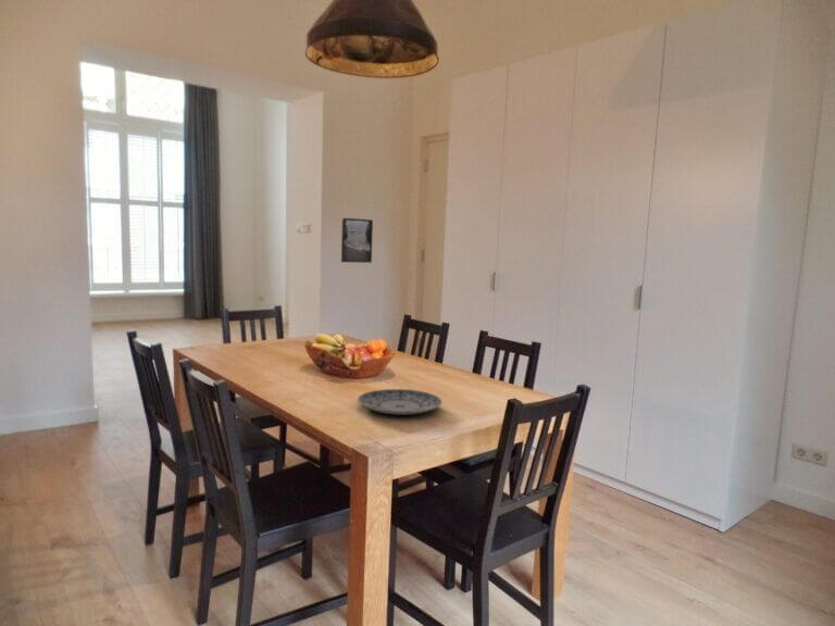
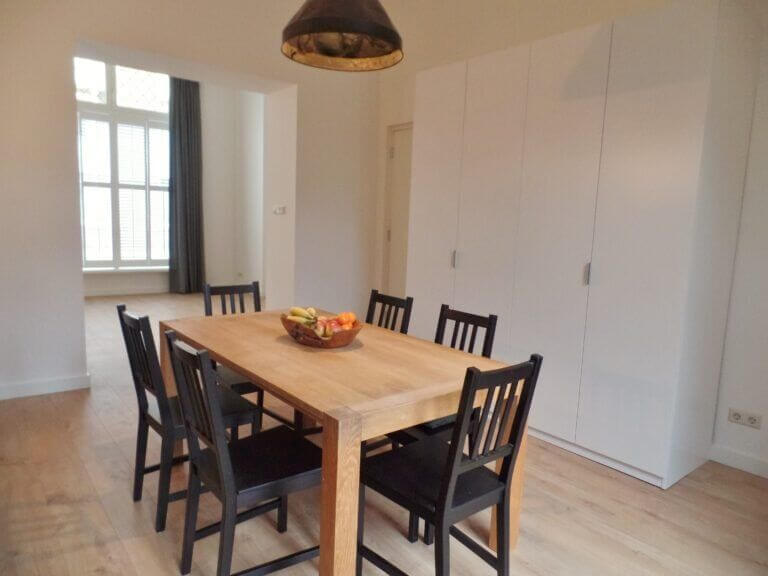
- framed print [340,217,374,264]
- plate [357,388,443,416]
